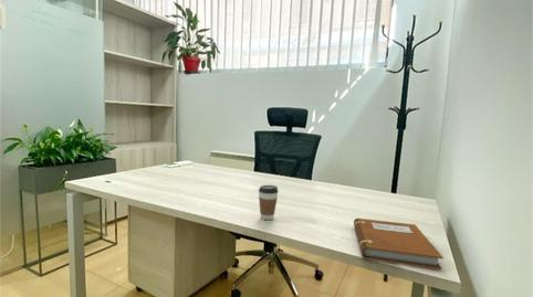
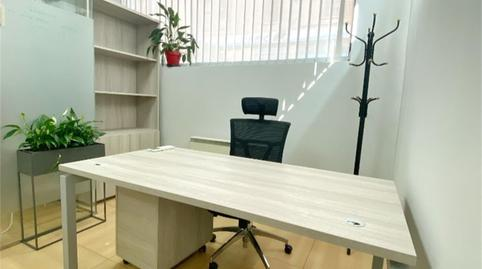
- notebook [353,218,443,271]
- coffee cup [258,184,280,221]
